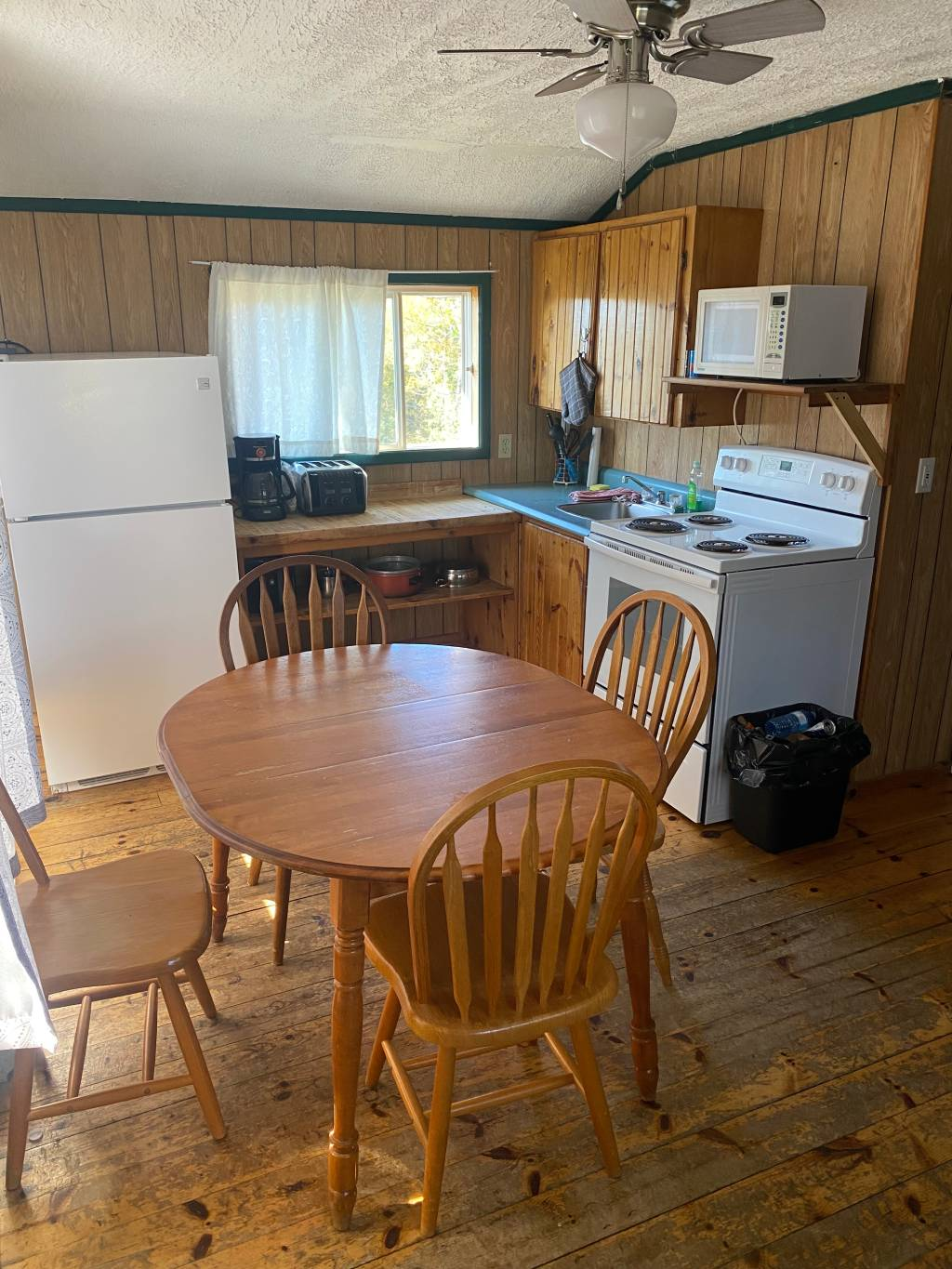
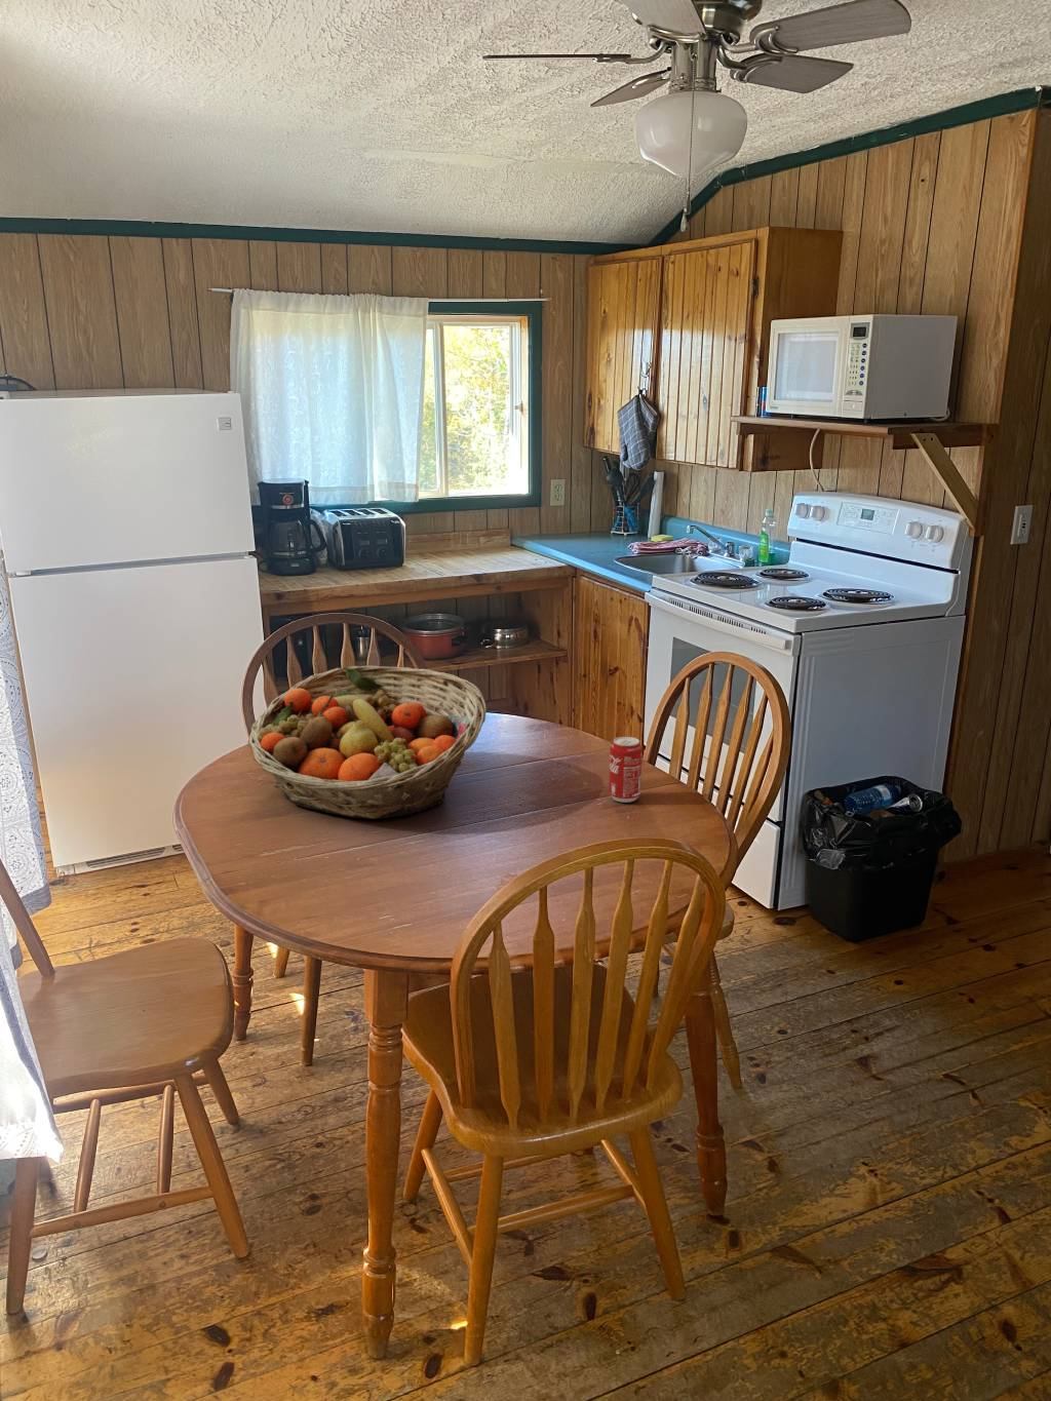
+ fruit basket [247,665,488,820]
+ beverage can [607,736,644,804]
